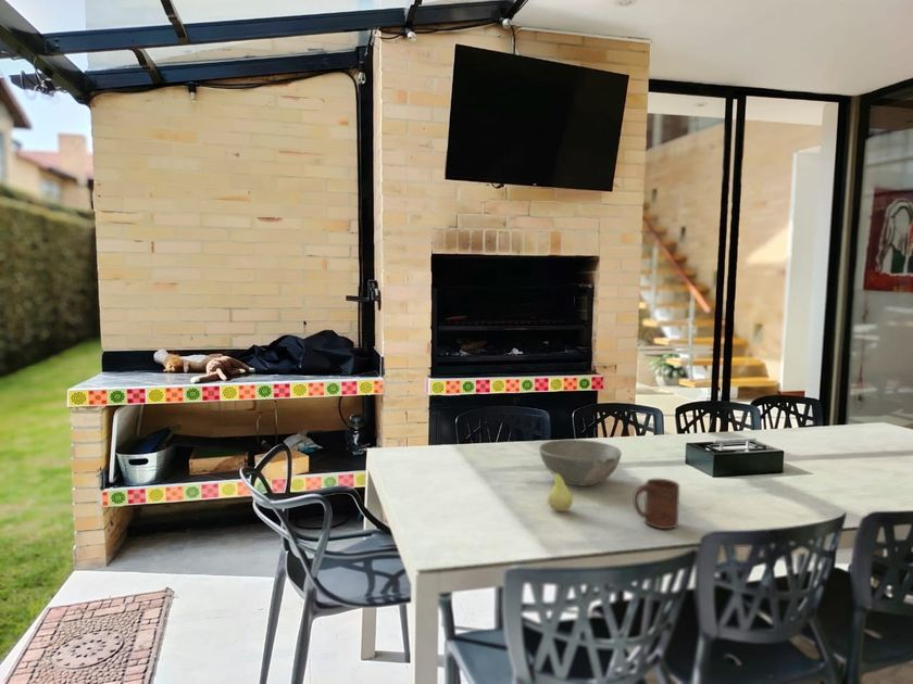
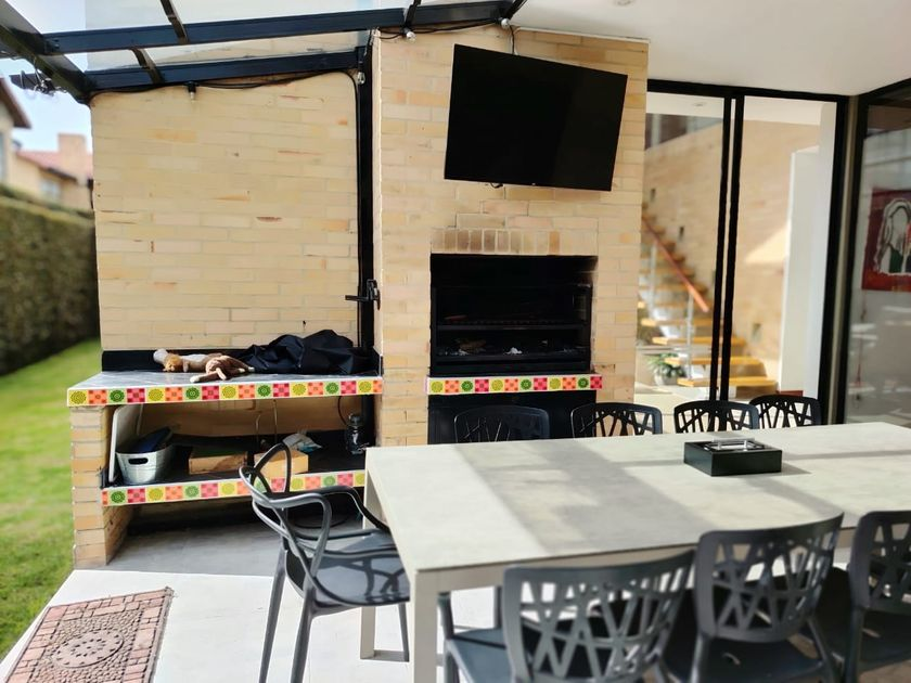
- fruit [545,467,574,512]
- bowl [538,439,623,487]
- cup [633,478,680,530]
